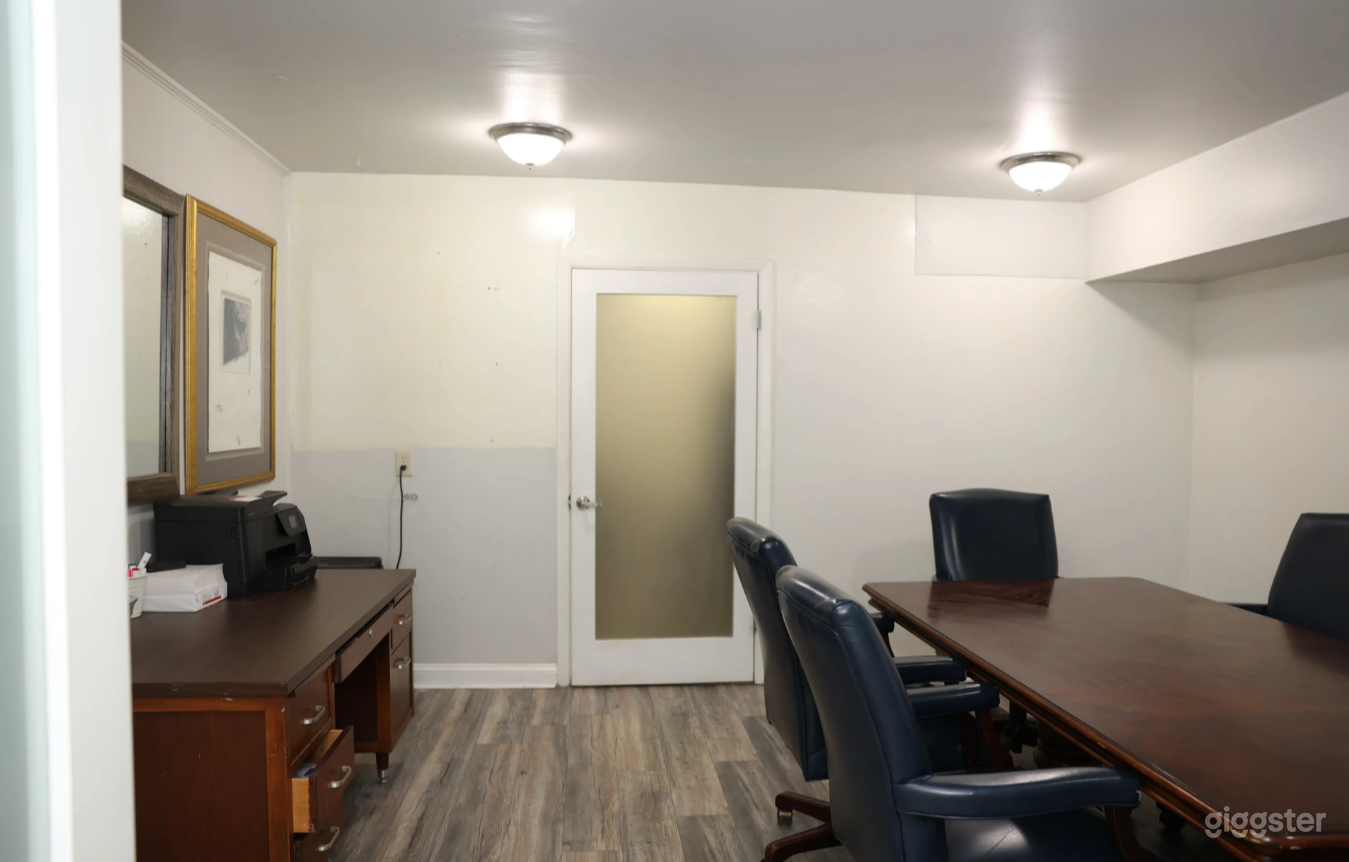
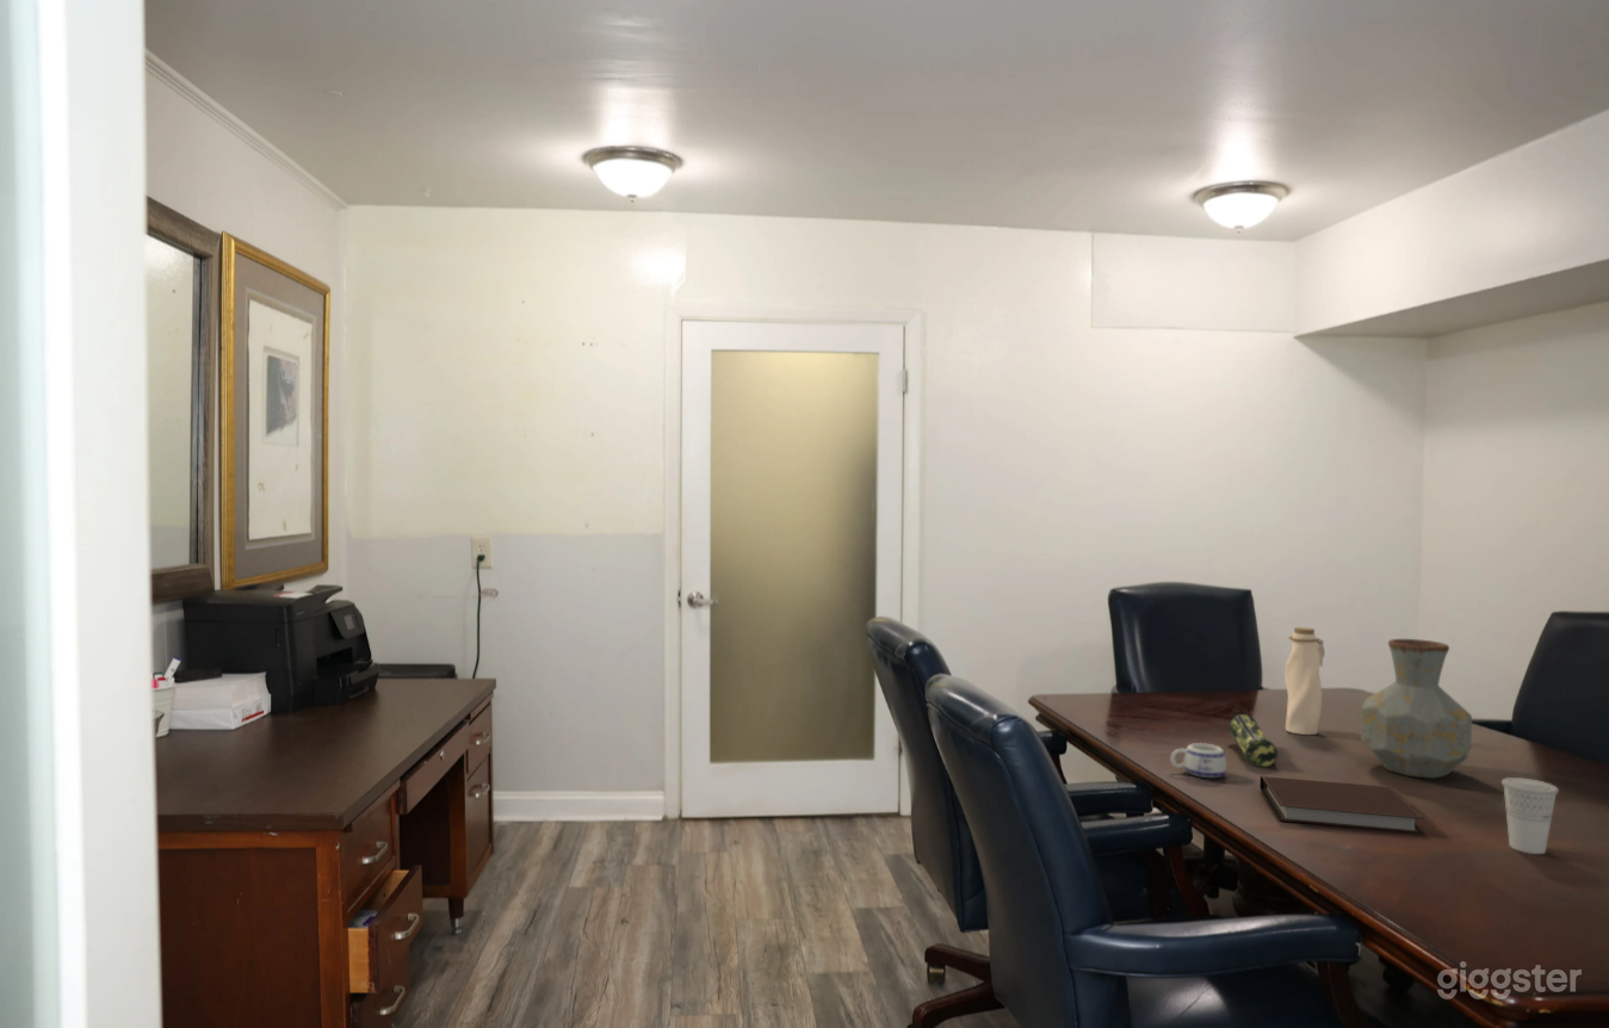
+ water bottle [1283,626,1325,736]
+ notebook [1258,775,1425,835]
+ mug [1170,742,1227,779]
+ cup [1500,776,1560,855]
+ vase [1360,638,1473,780]
+ pencil case [1227,713,1279,768]
